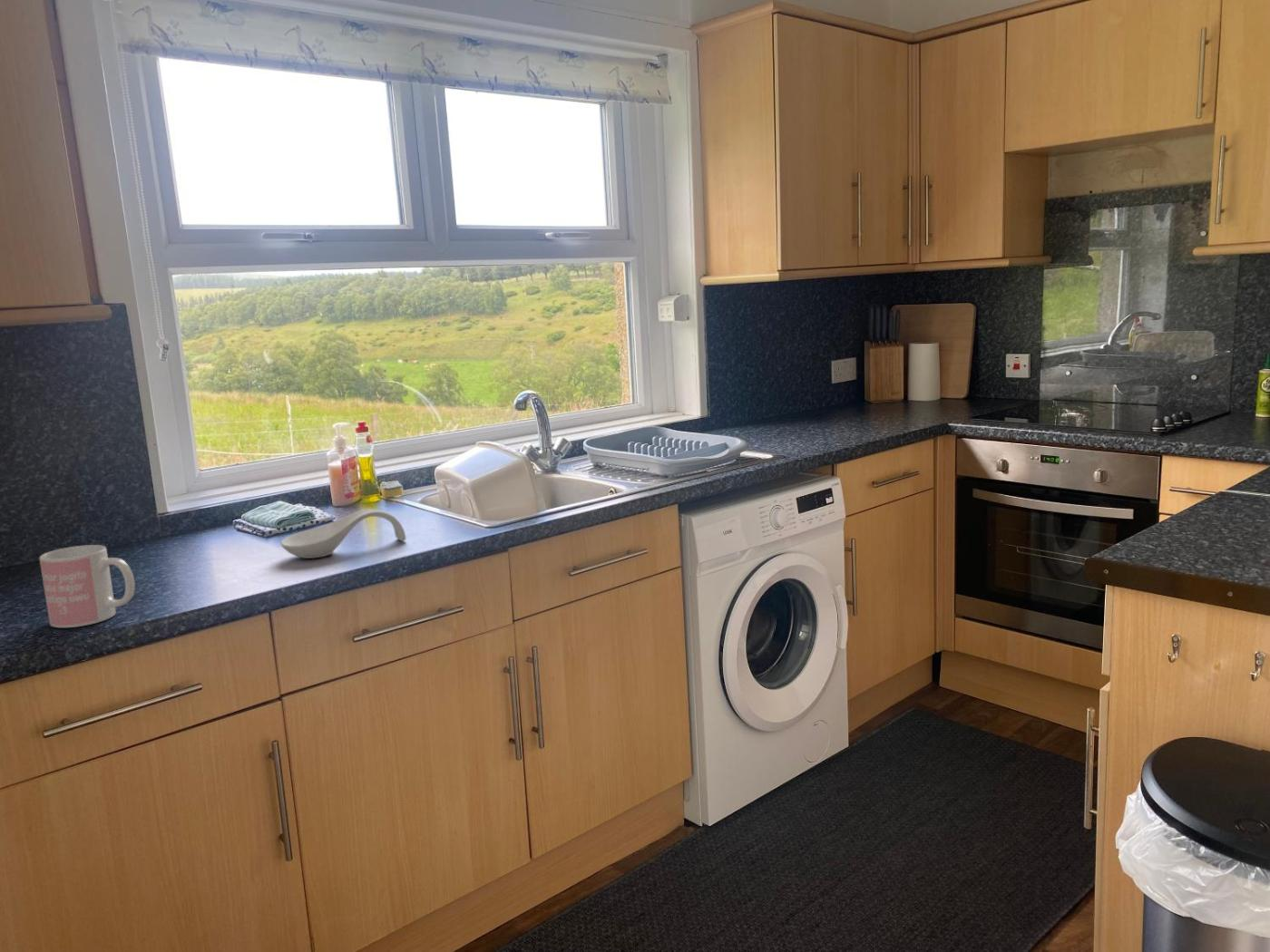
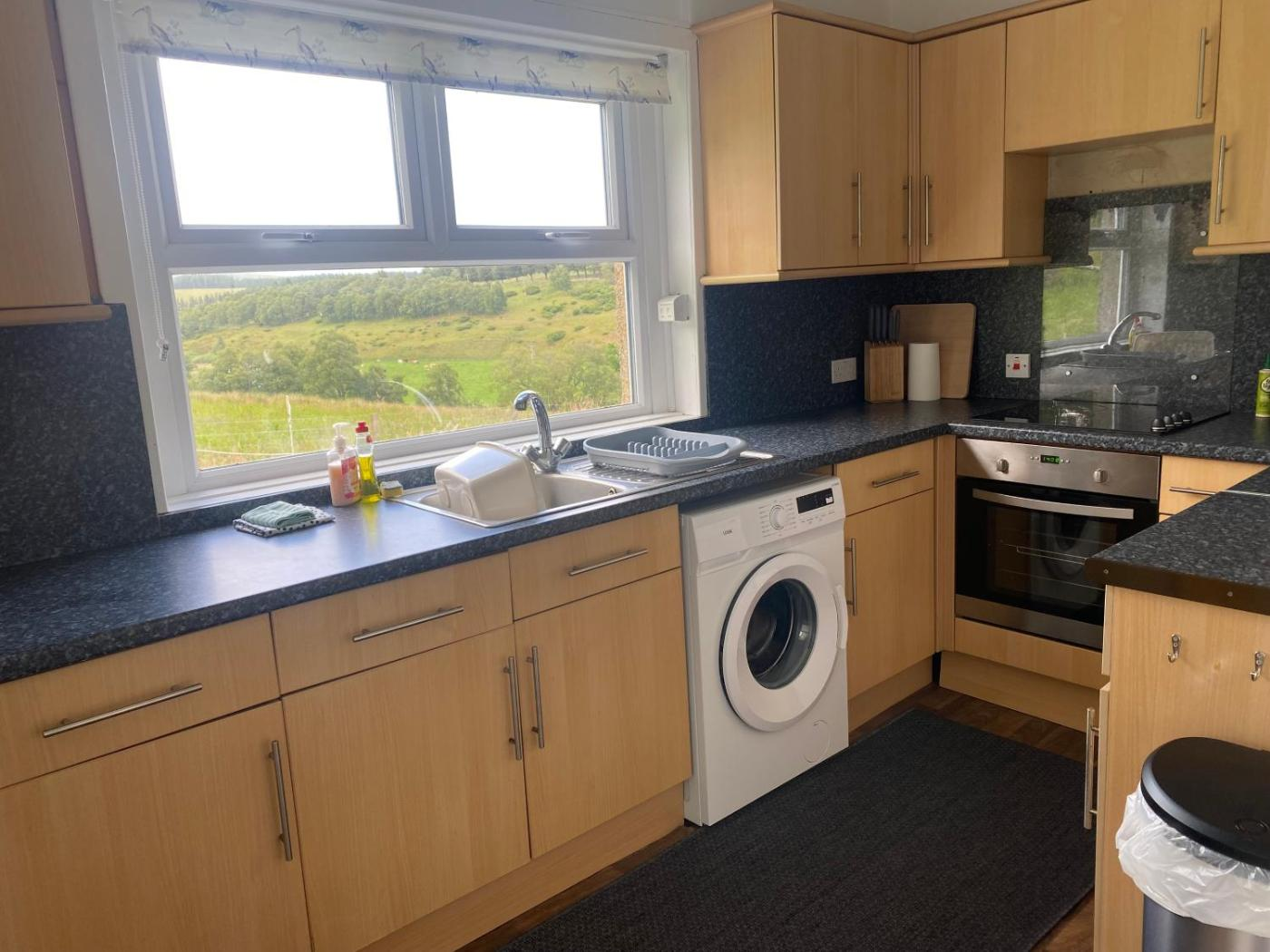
- mug [38,544,136,628]
- spoon rest [280,508,406,559]
